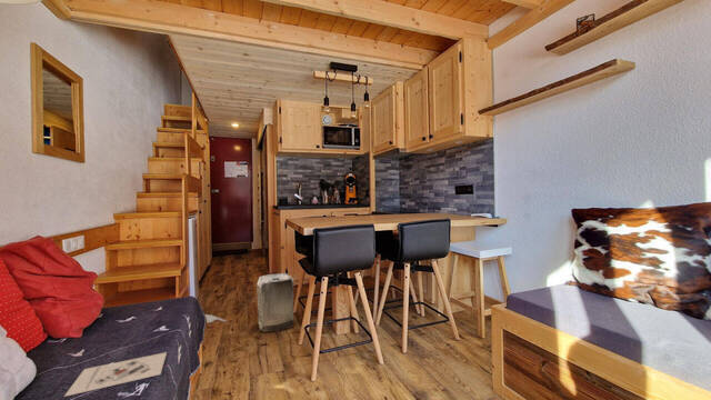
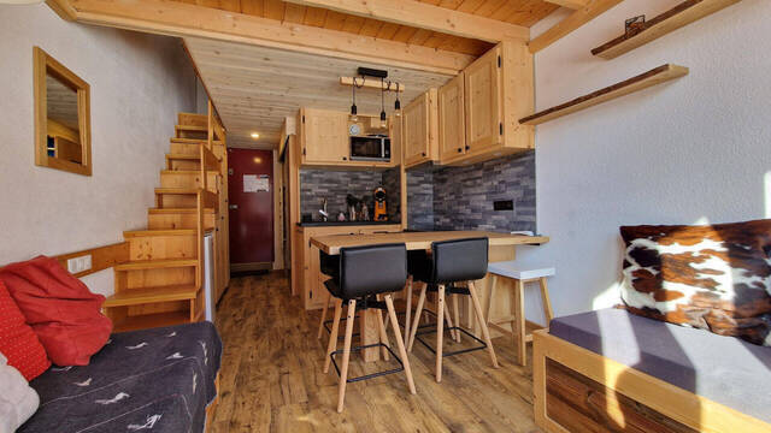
- air purifier [203,272,296,333]
- architectural model [63,351,168,398]
